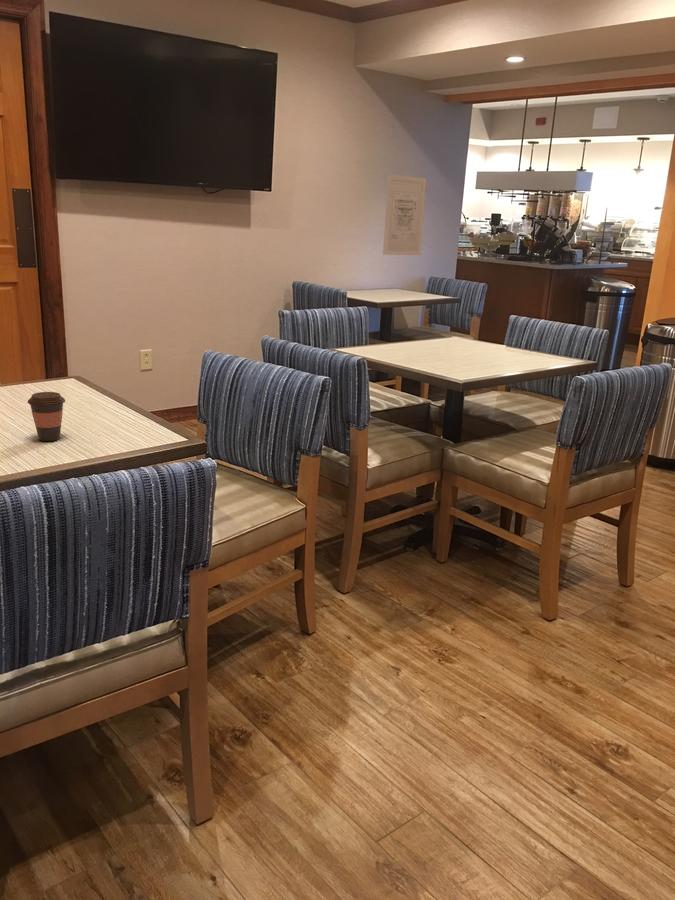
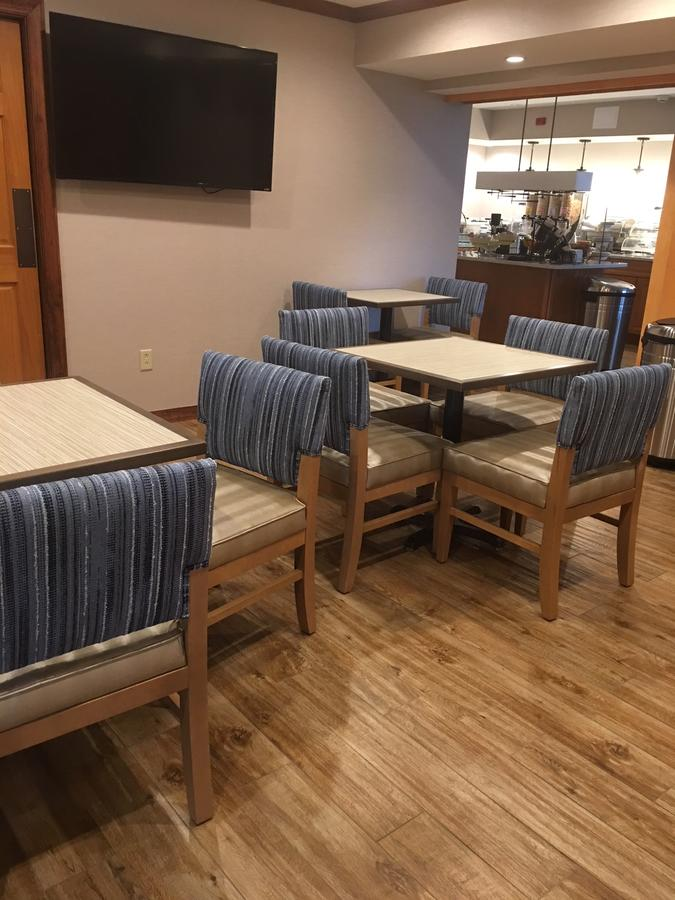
- wall art [382,174,427,256]
- coffee cup [27,391,66,442]
